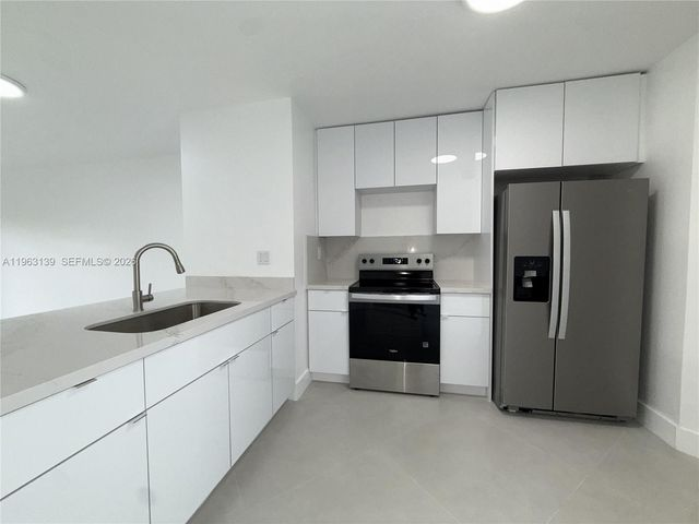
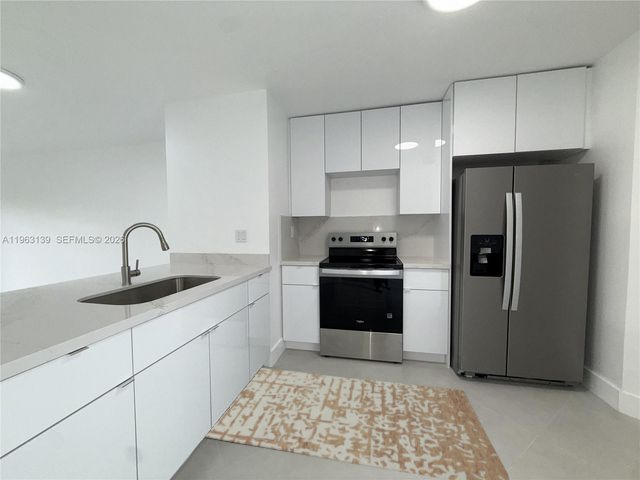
+ rug [204,367,511,480]
